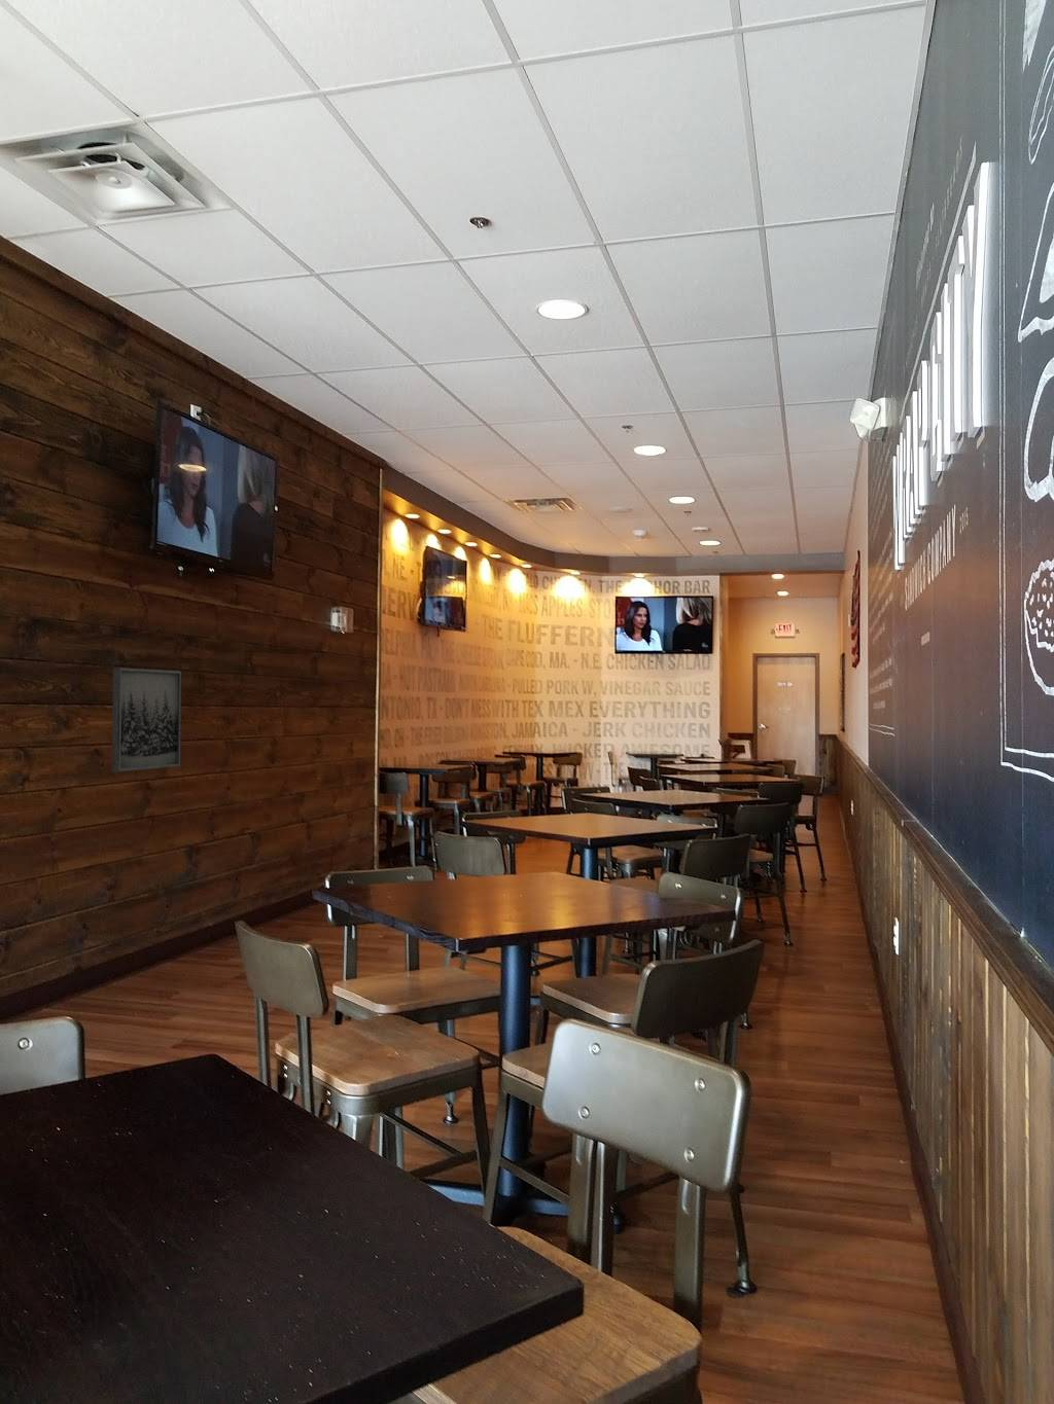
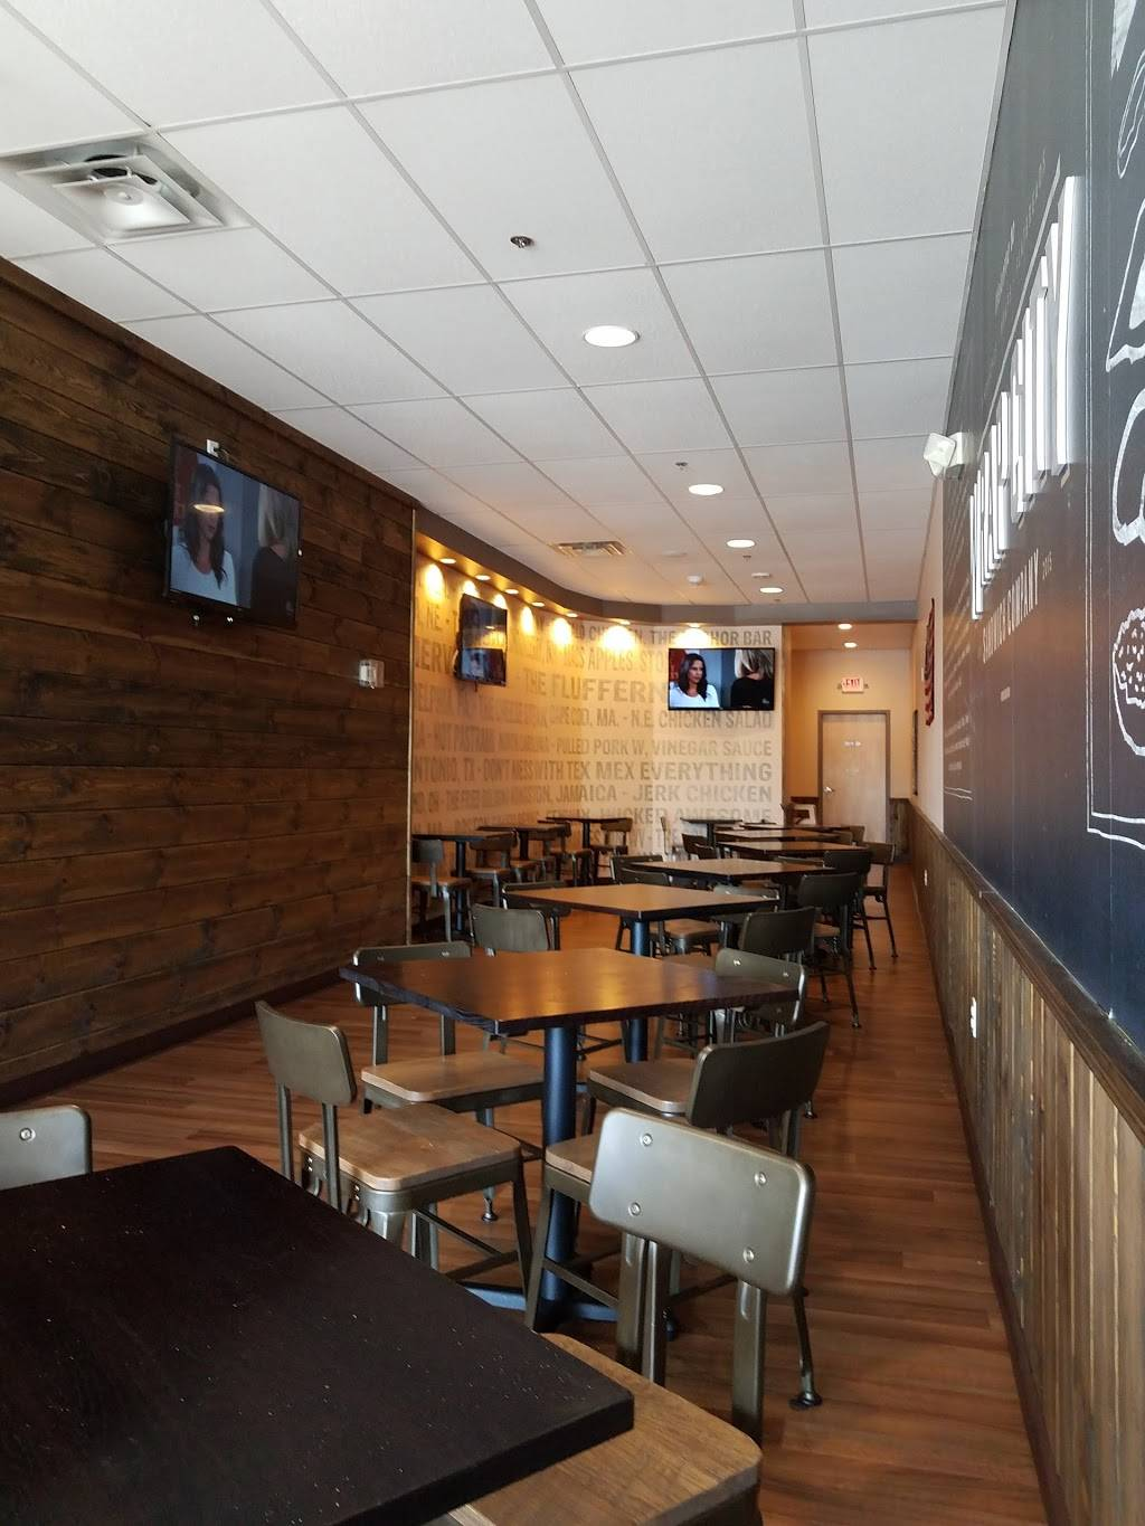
- wall art [111,666,183,772]
